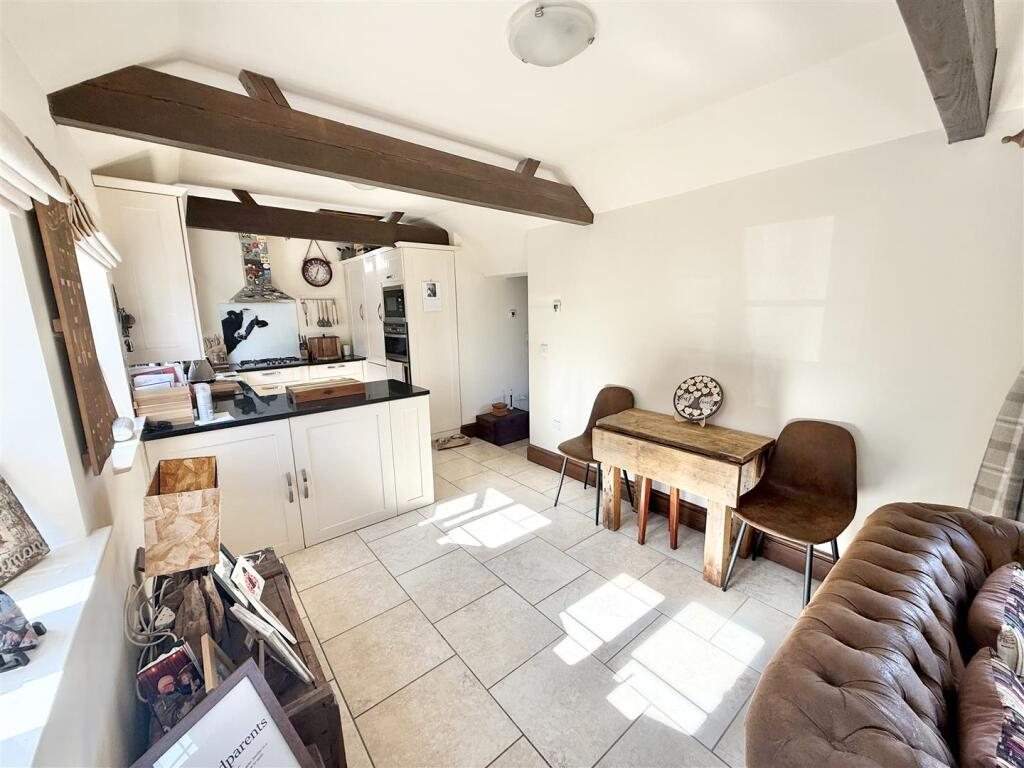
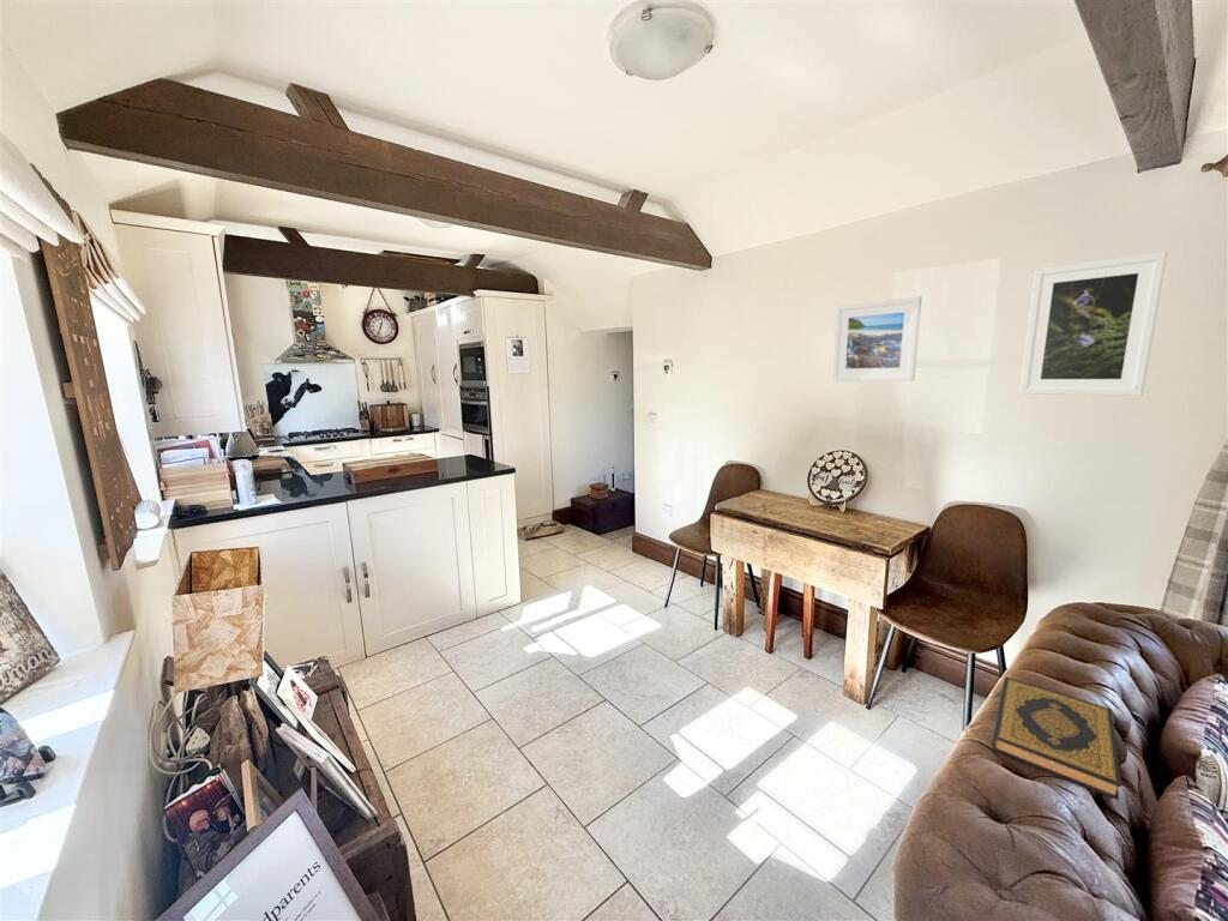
+ hardback book [991,676,1122,801]
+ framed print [1018,251,1168,397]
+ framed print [831,295,923,383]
